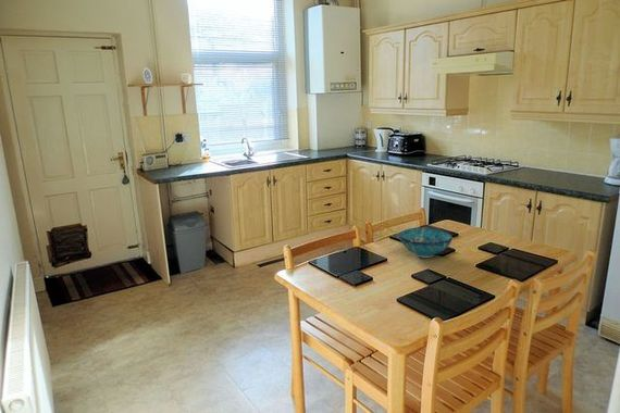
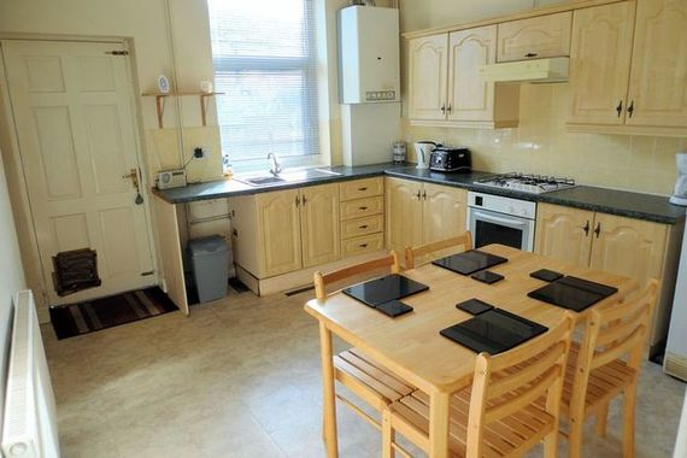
- bowl [398,227,454,259]
